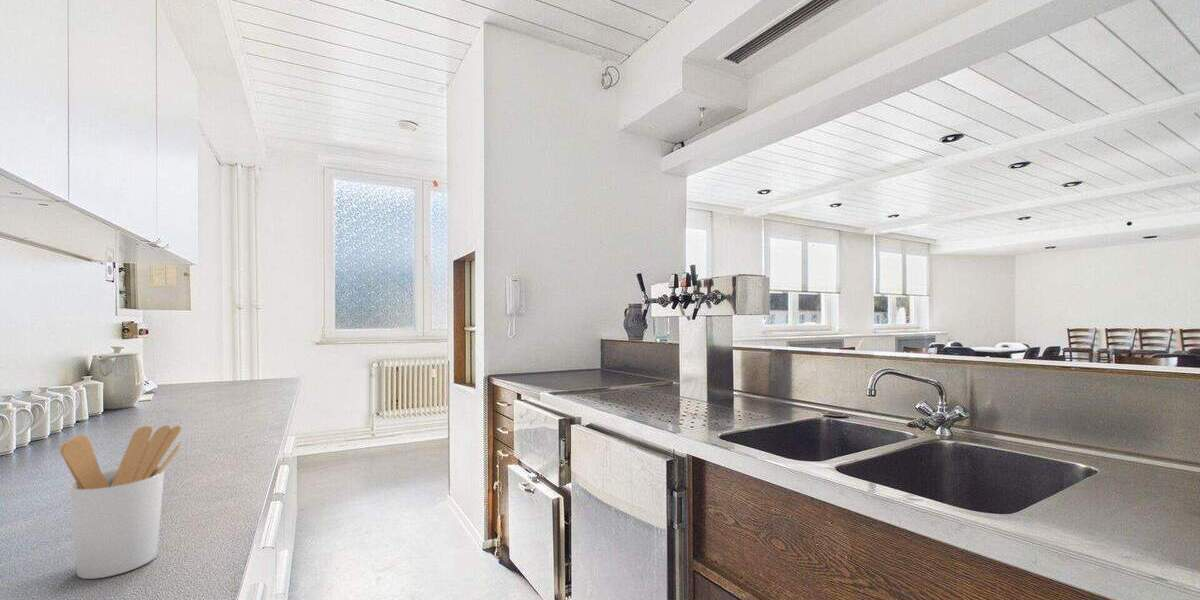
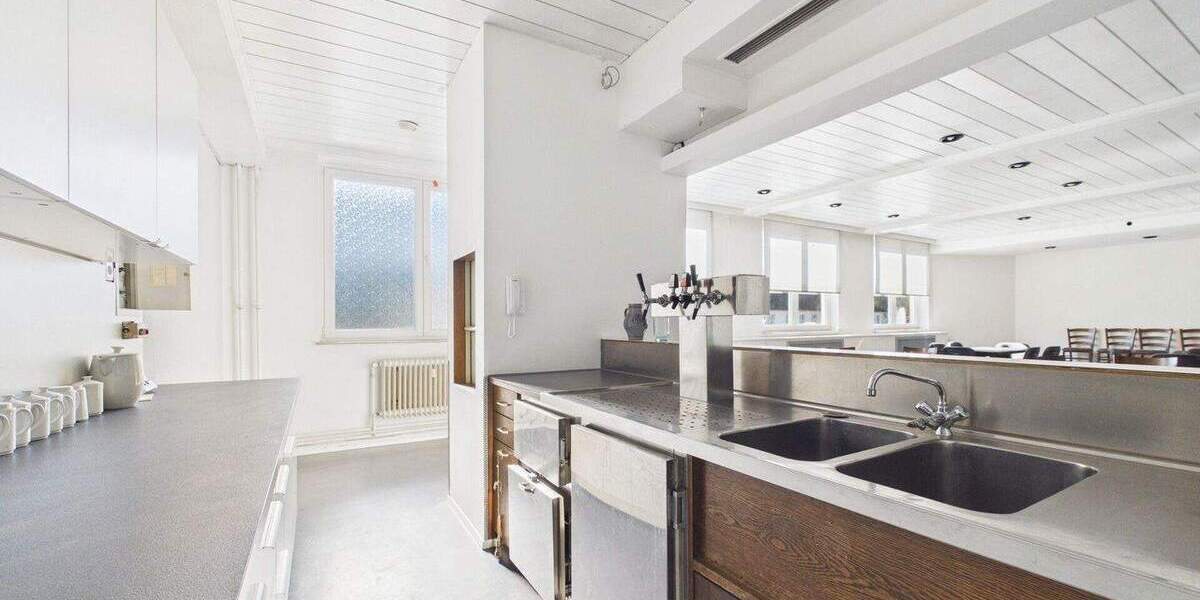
- utensil holder [59,424,183,580]
